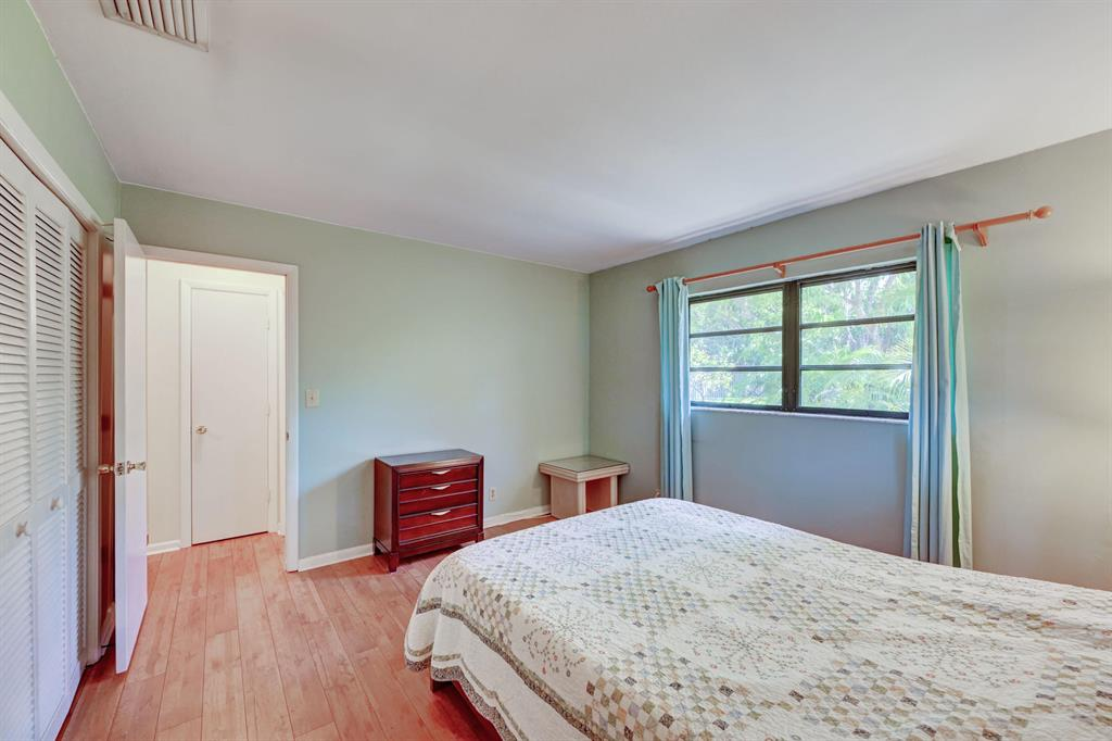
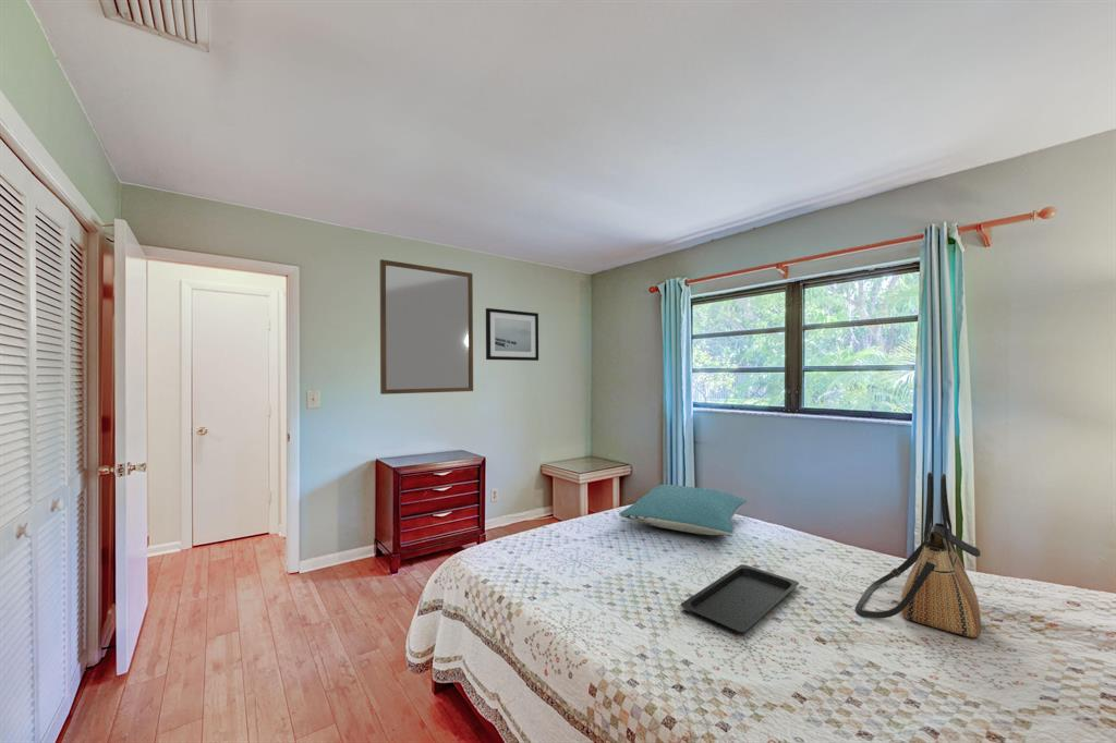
+ pillow [618,484,749,536]
+ serving tray [680,563,800,633]
+ wall art [485,307,539,362]
+ tote bag [854,472,982,638]
+ home mirror [379,258,474,395]
